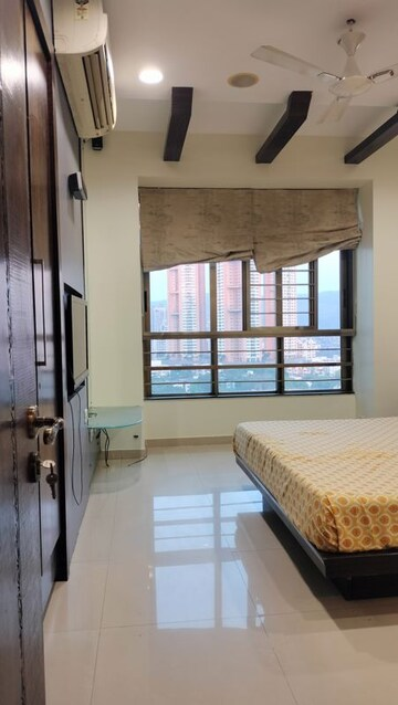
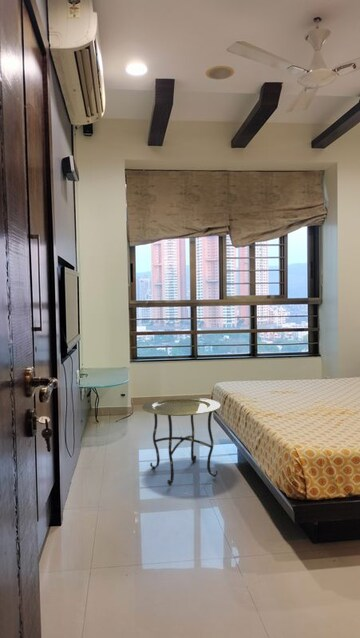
+ side table [141,396,222,487]
